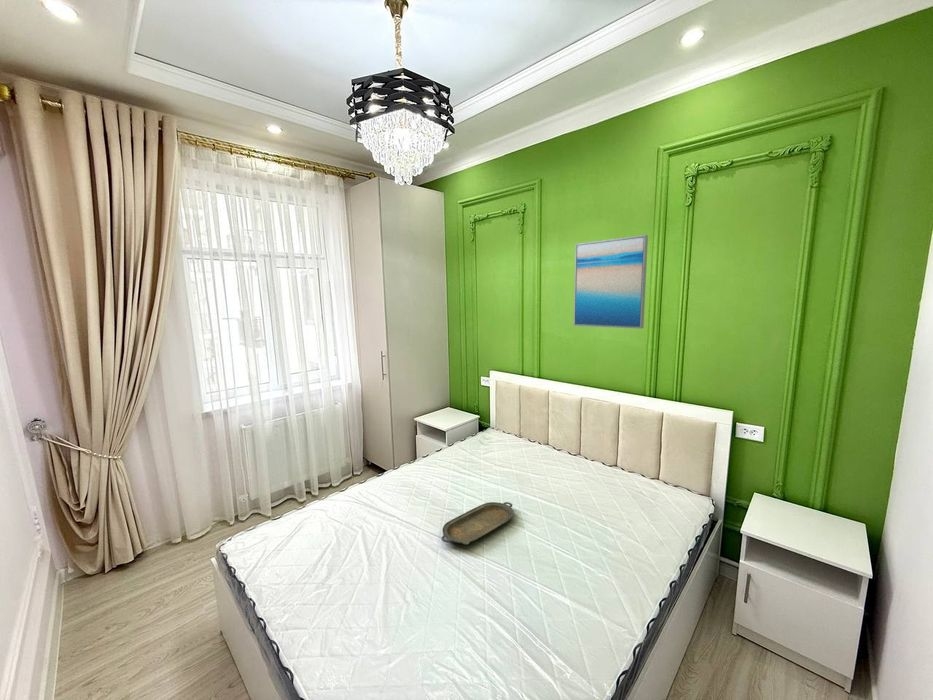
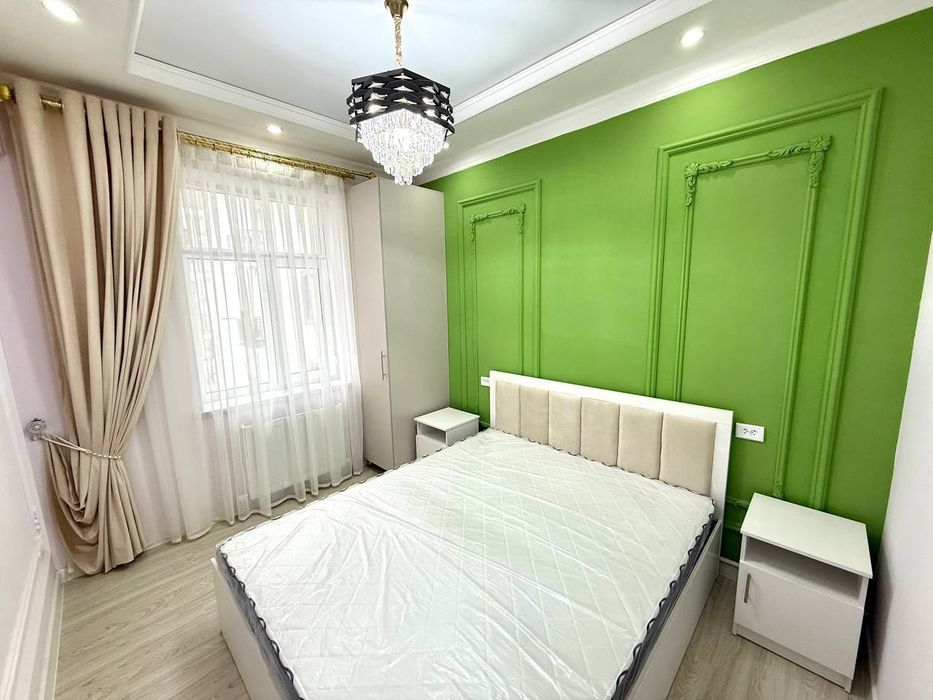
- wall art [573,234,649,330]
- serving tray [440,501,515,546]
